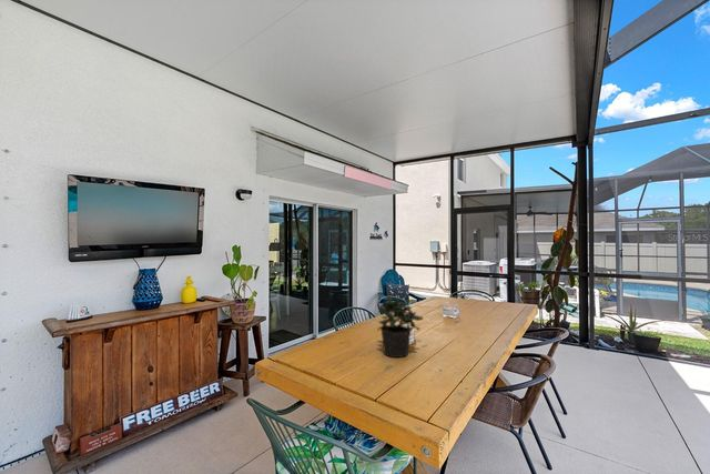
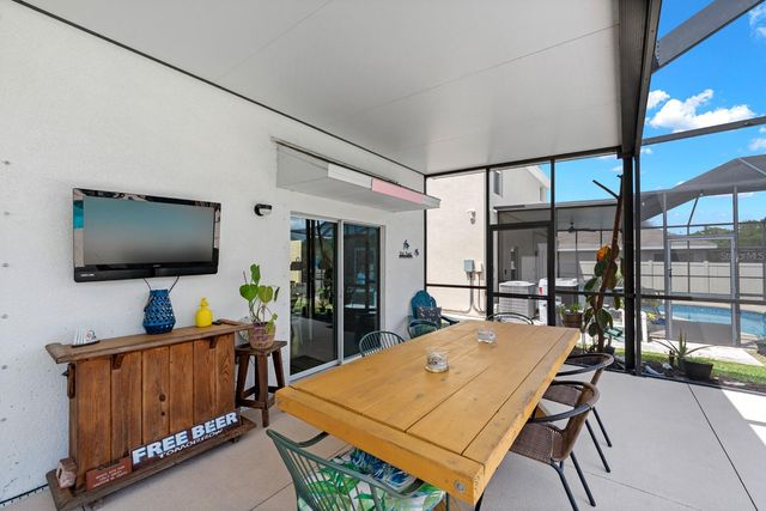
- potted plant [377,294,425,359]
